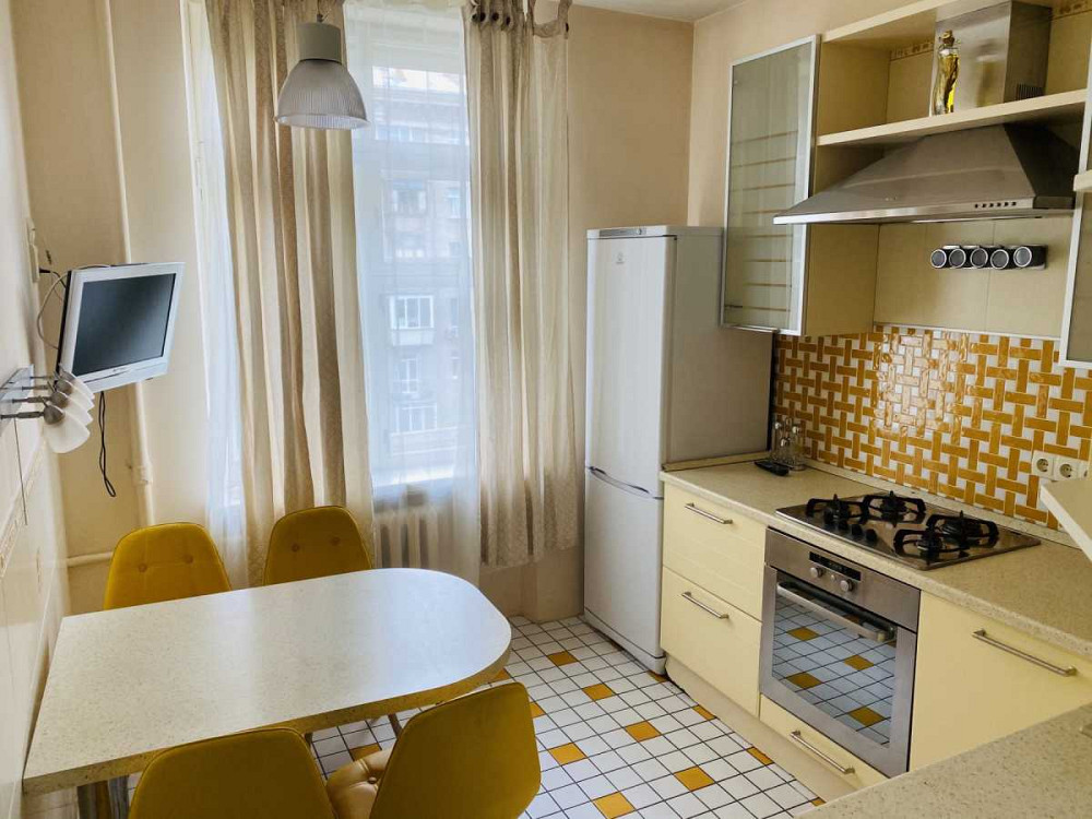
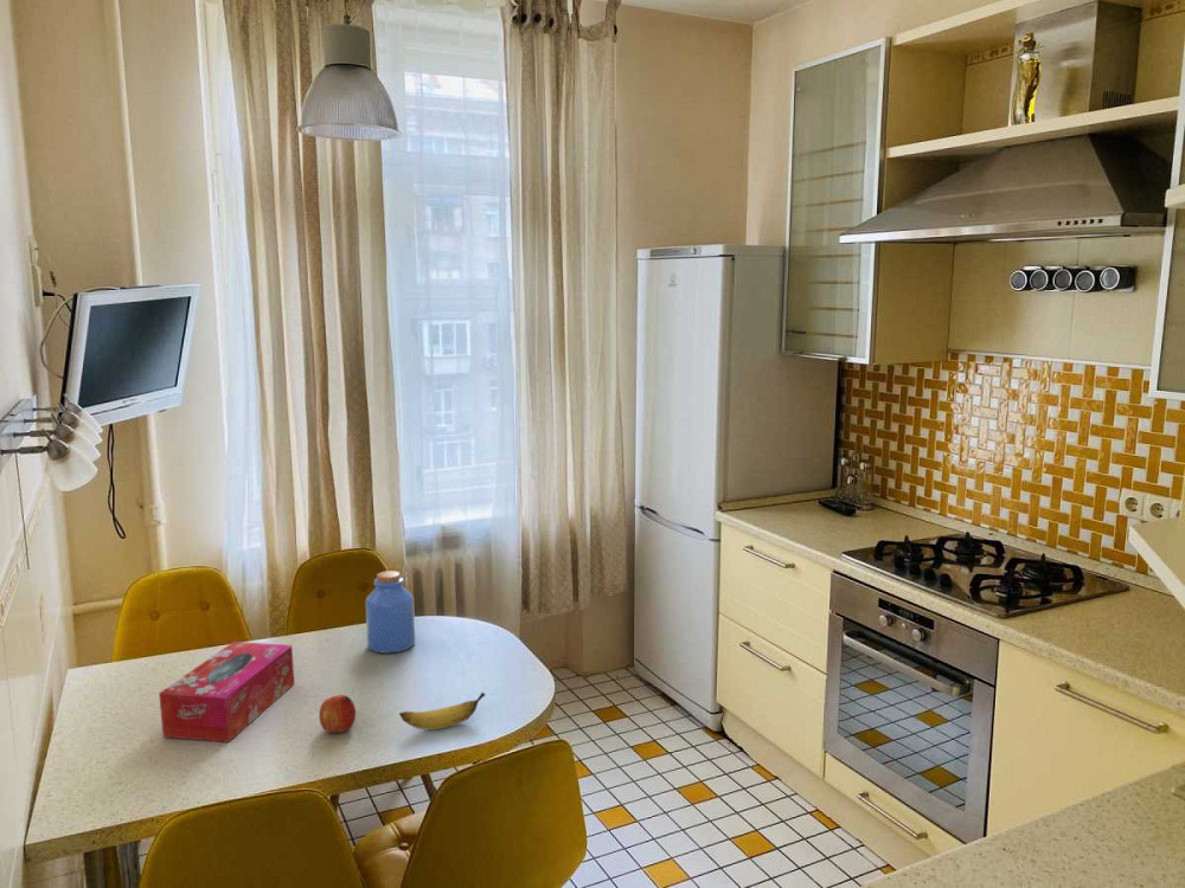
+ jar [365,570,416,655]
+ fruit [318,694,357,734]
+ tissue box [158,641,295,744]
+ banana [398,691,486,731]
